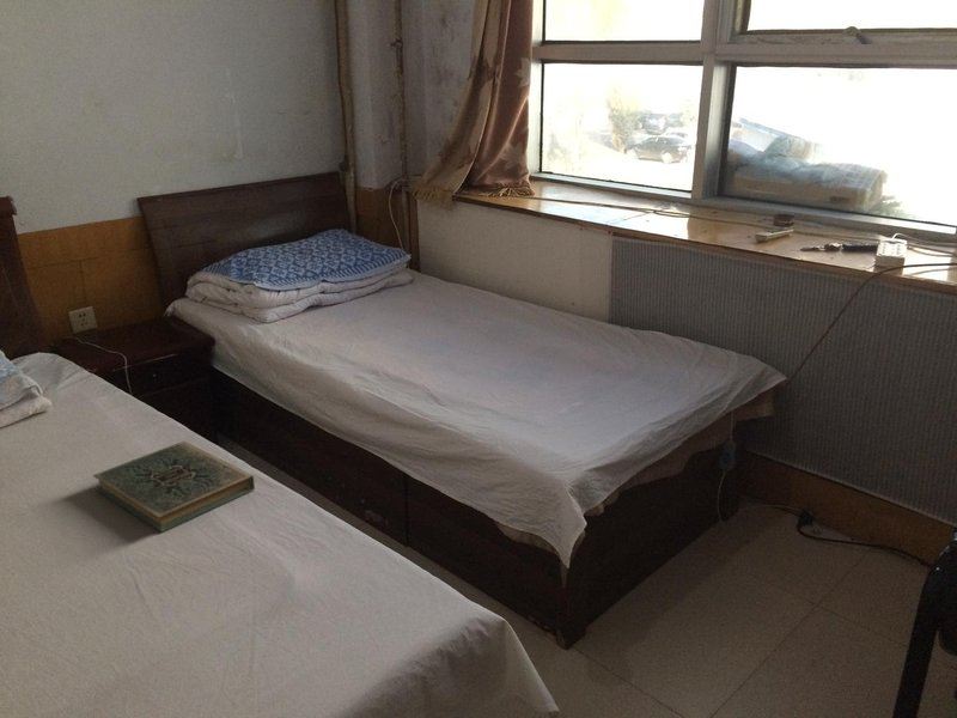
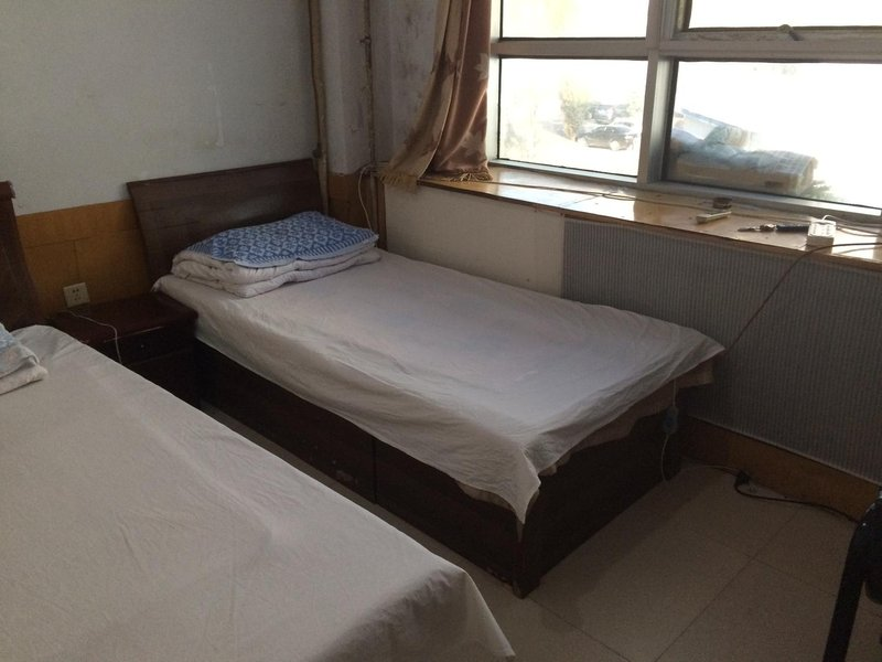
- book [91,440,256,534]
